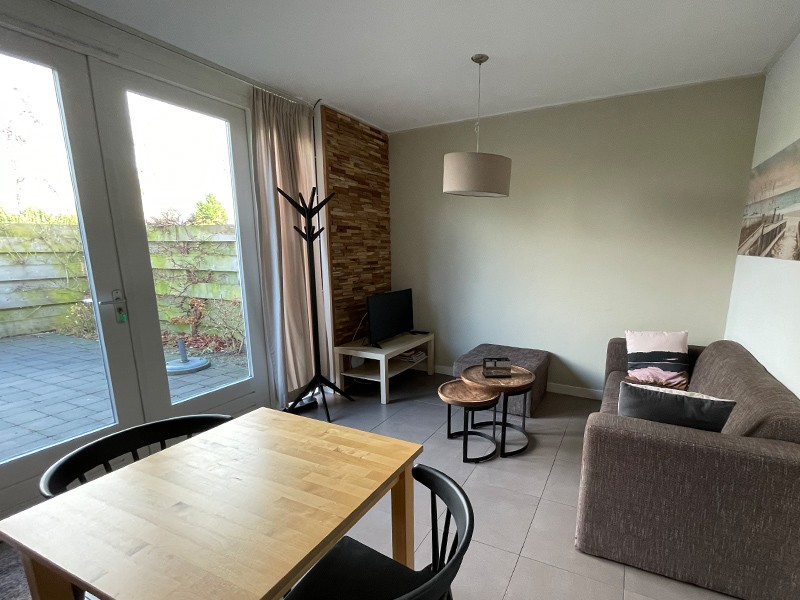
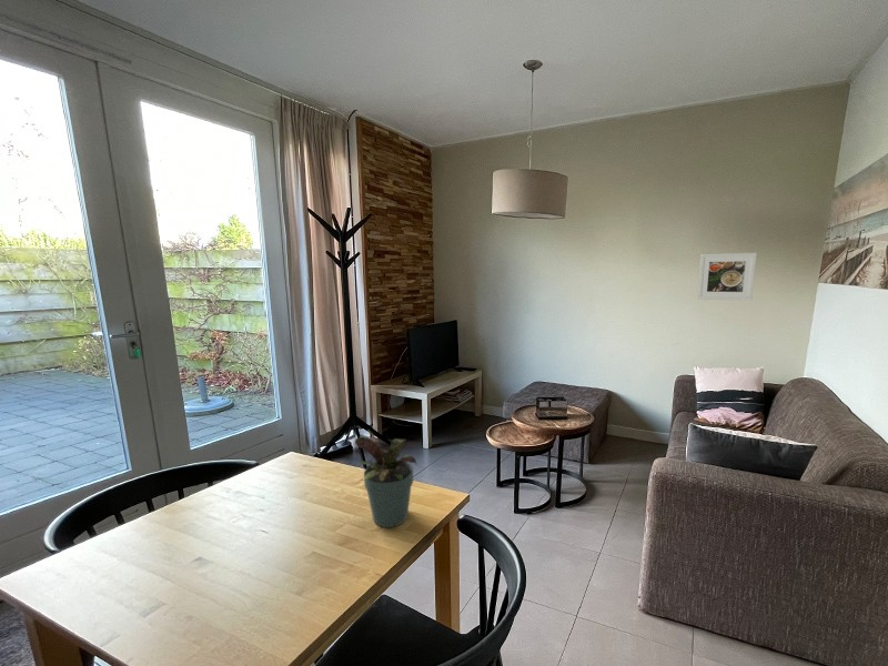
+ potted plant [354,428,417,528]
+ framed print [696,252,758,302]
